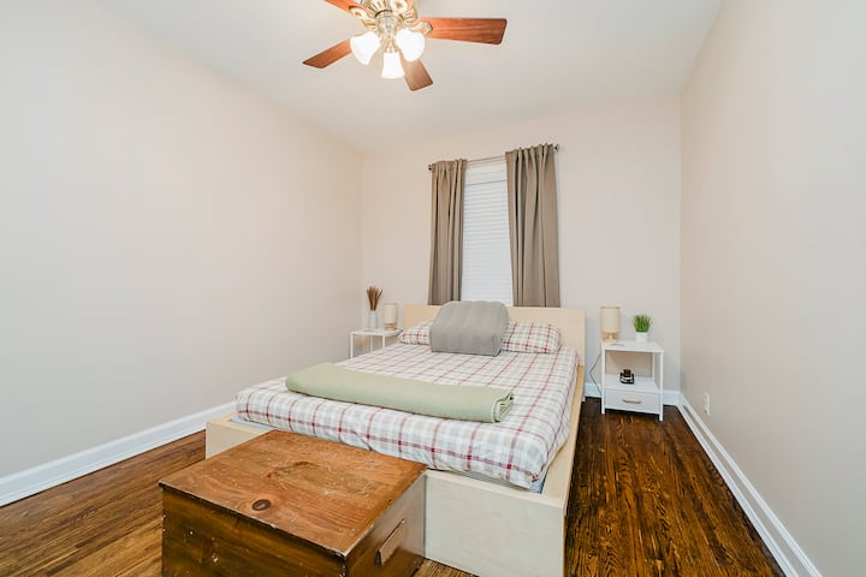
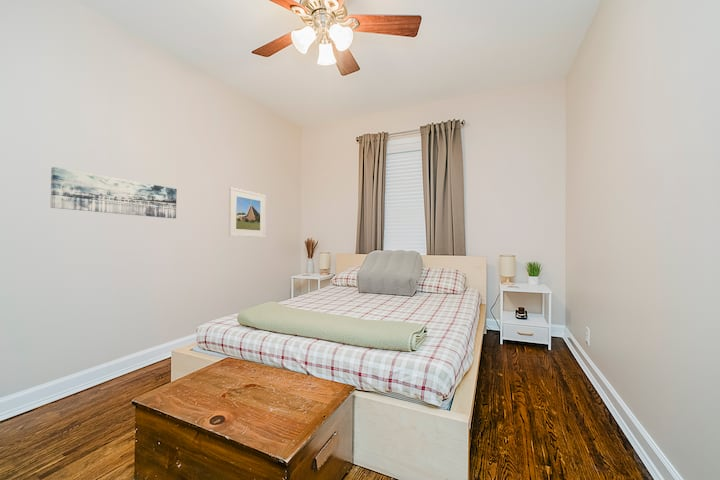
+ wall art [49,166,178,219]
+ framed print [228,187,267,239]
